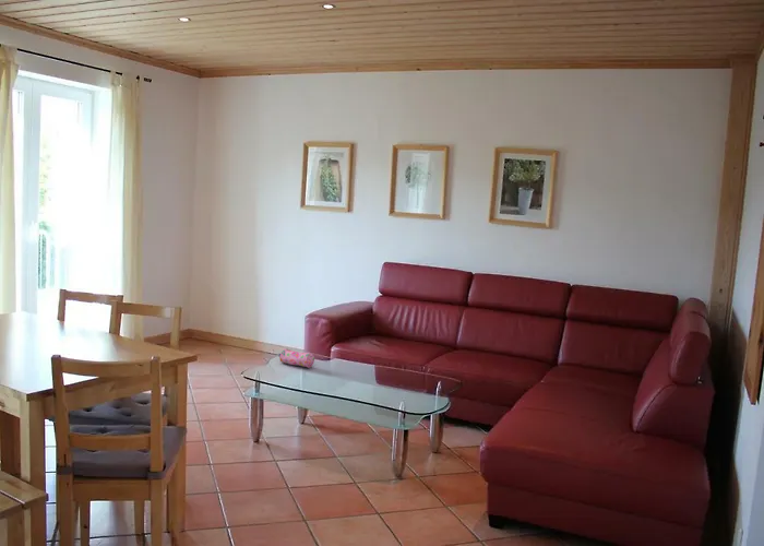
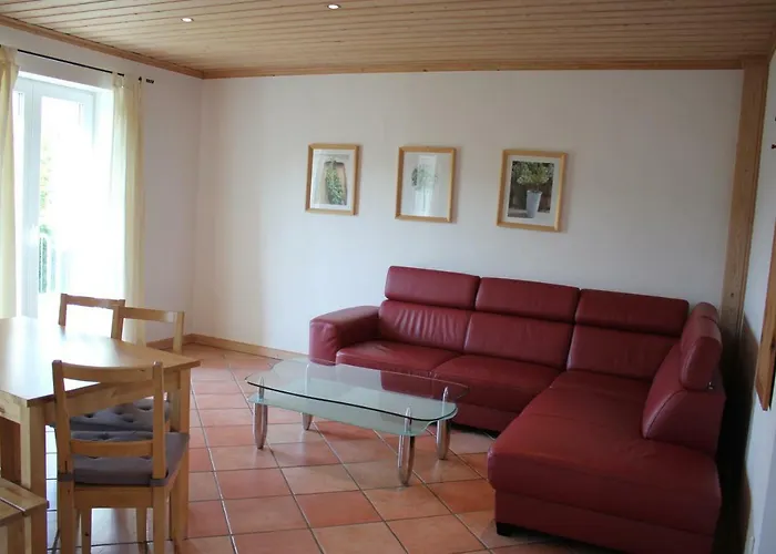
- pencil case [277,347,315,369]
